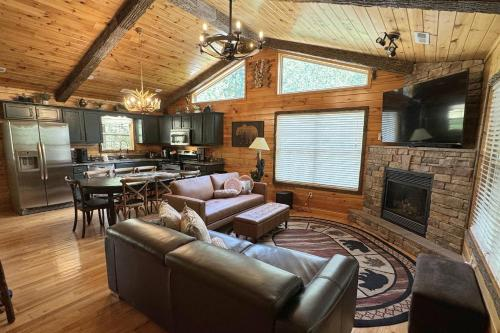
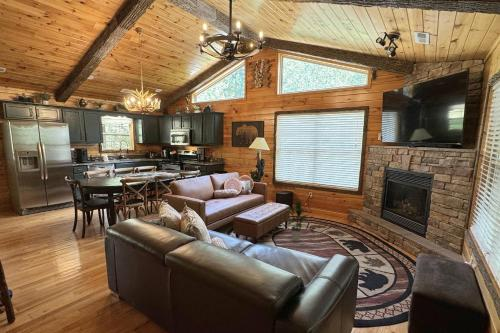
+ indoor plant [282,199,315,242]
